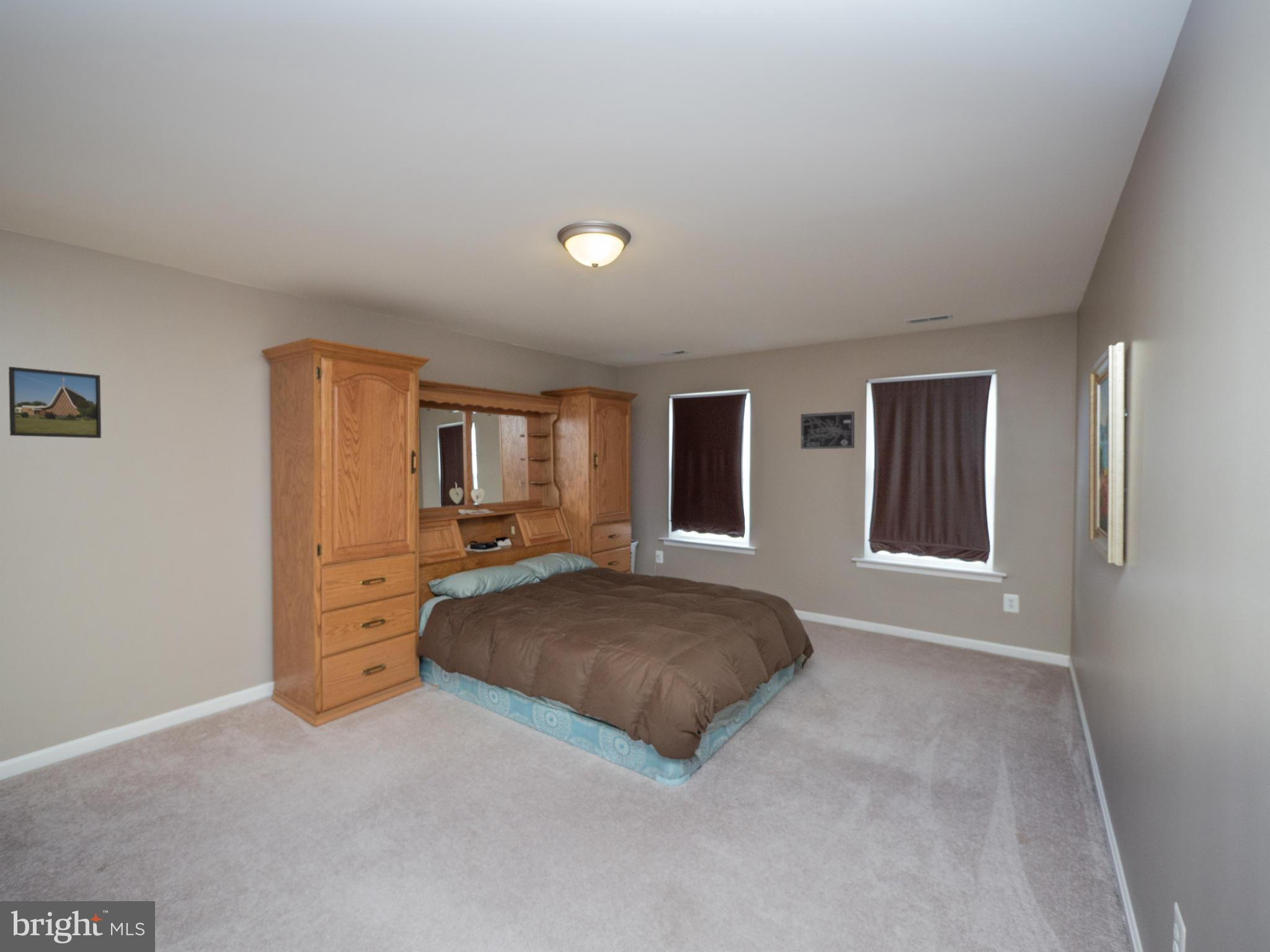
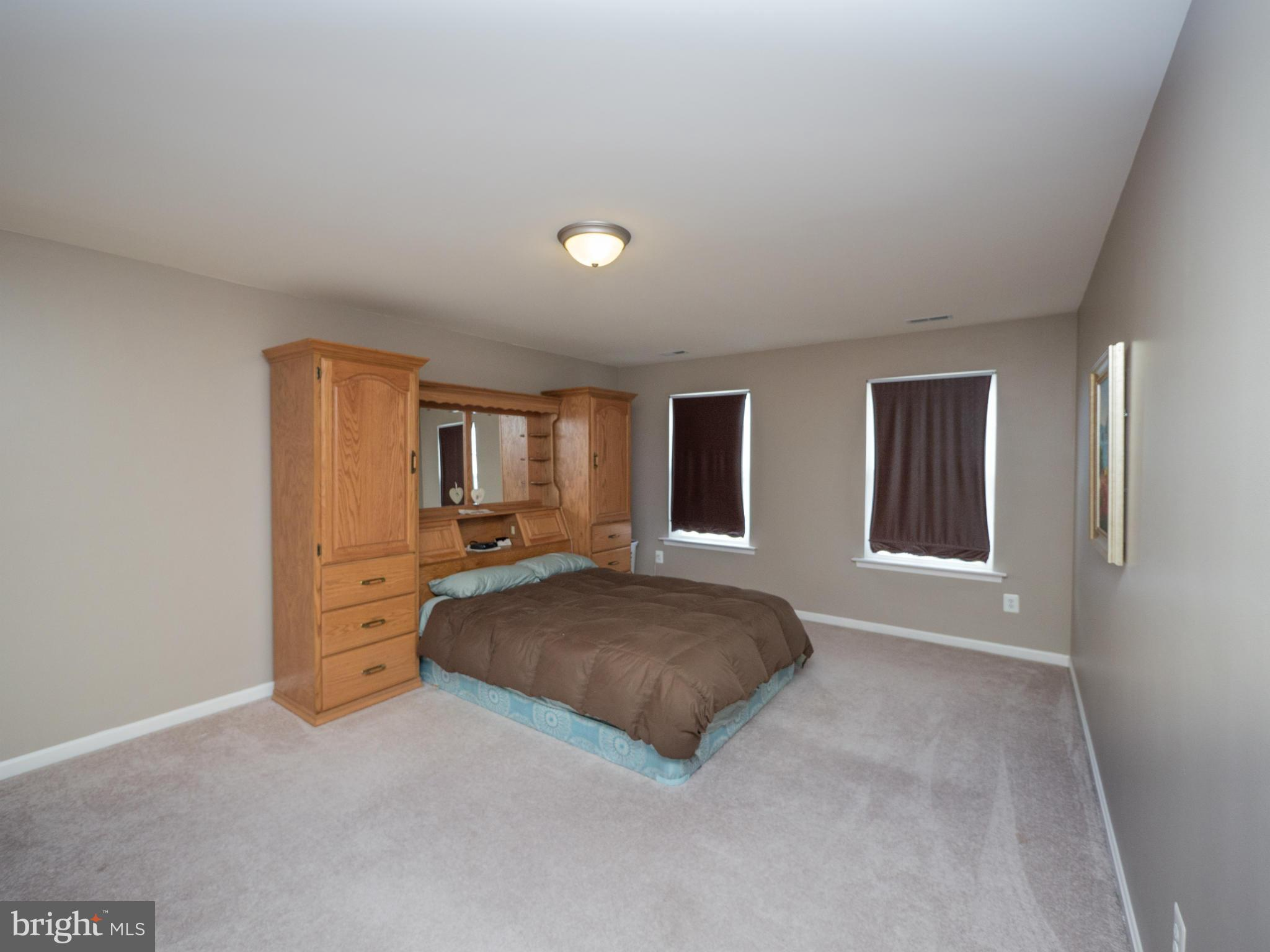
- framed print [8,366,102,439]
- wall art [801,411,855,450]
